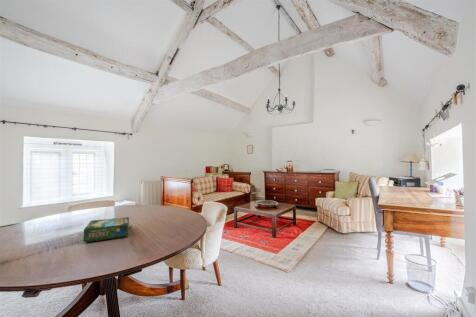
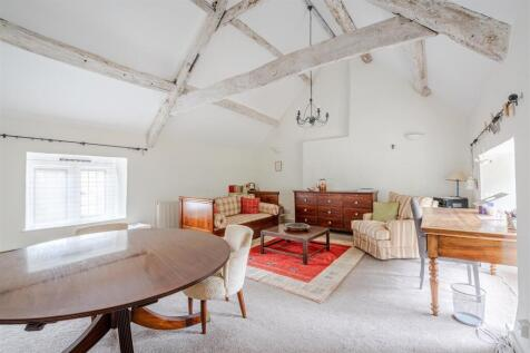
- board game [83,216,130,243]
